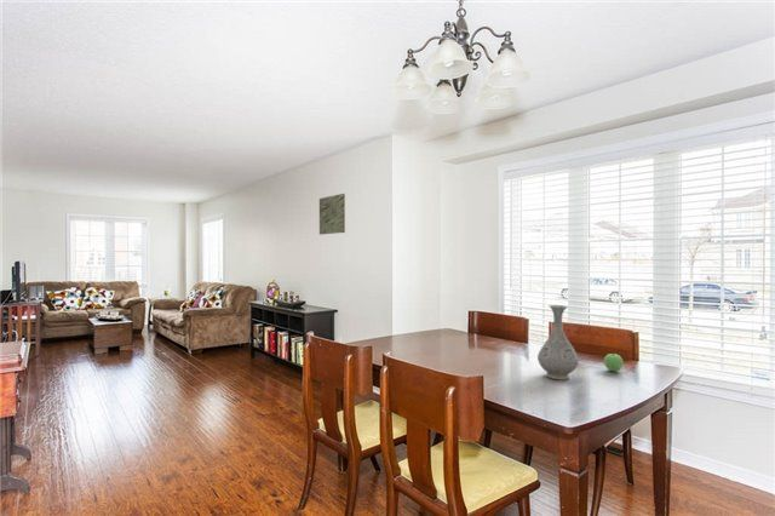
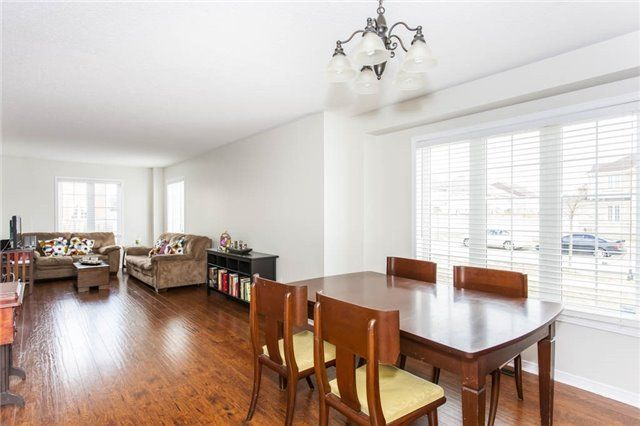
- vase [536,304,580,382]
- apple [603,351,625,373]
- wall art [318,193,346,236]
